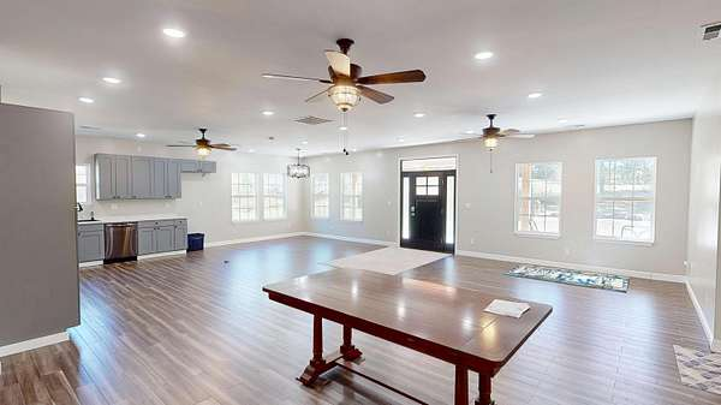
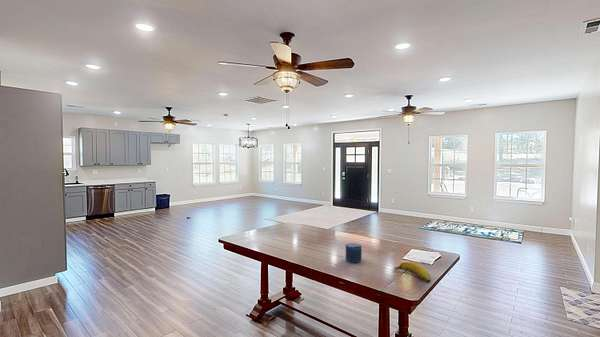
+ fruit [393,261,432,284]
+ candle [345,242,363,264]
